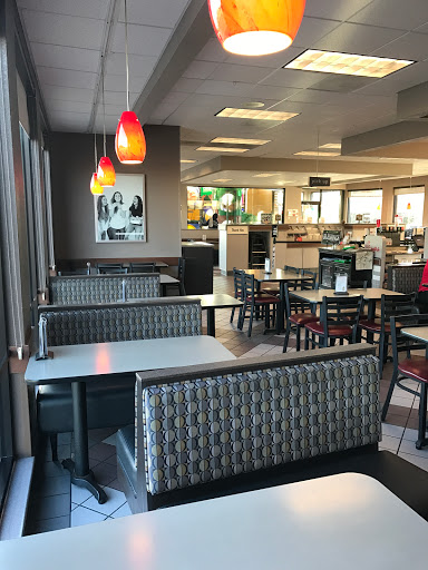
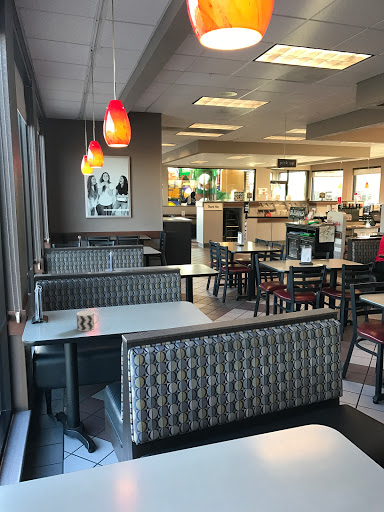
+ cup [76,310,100,332]
